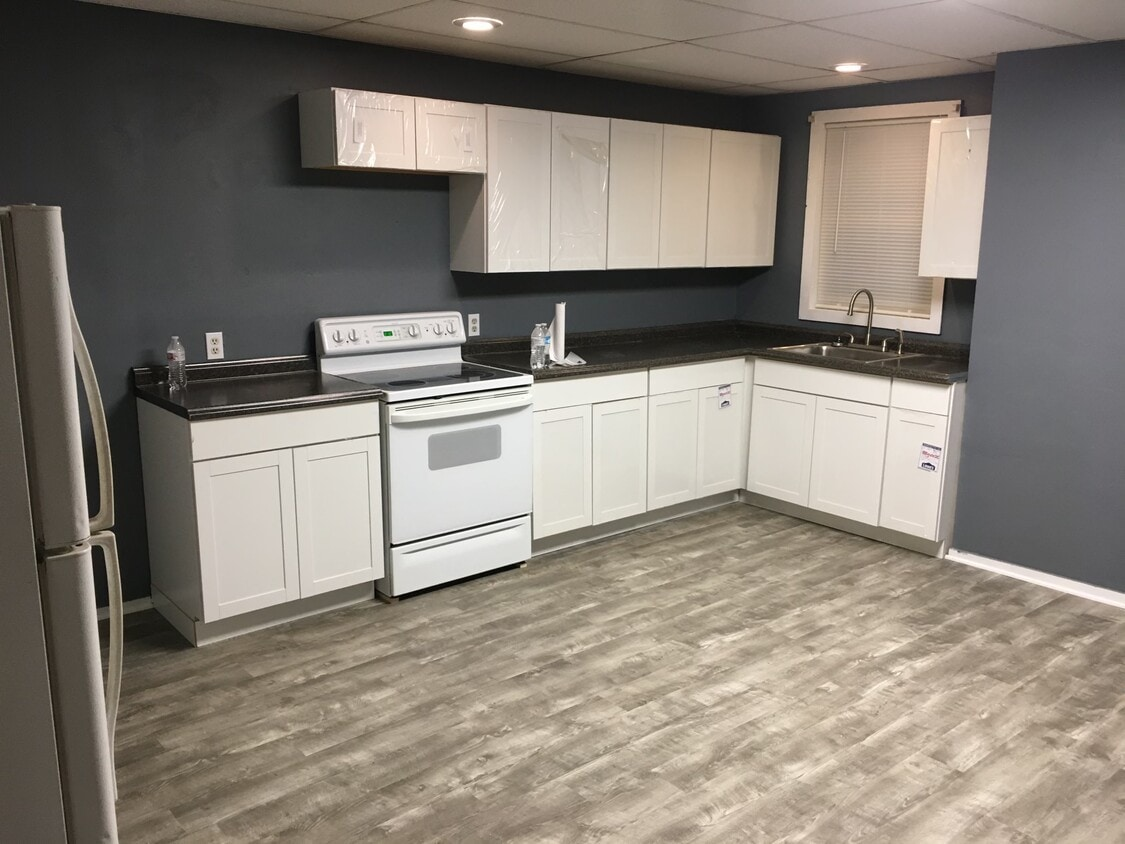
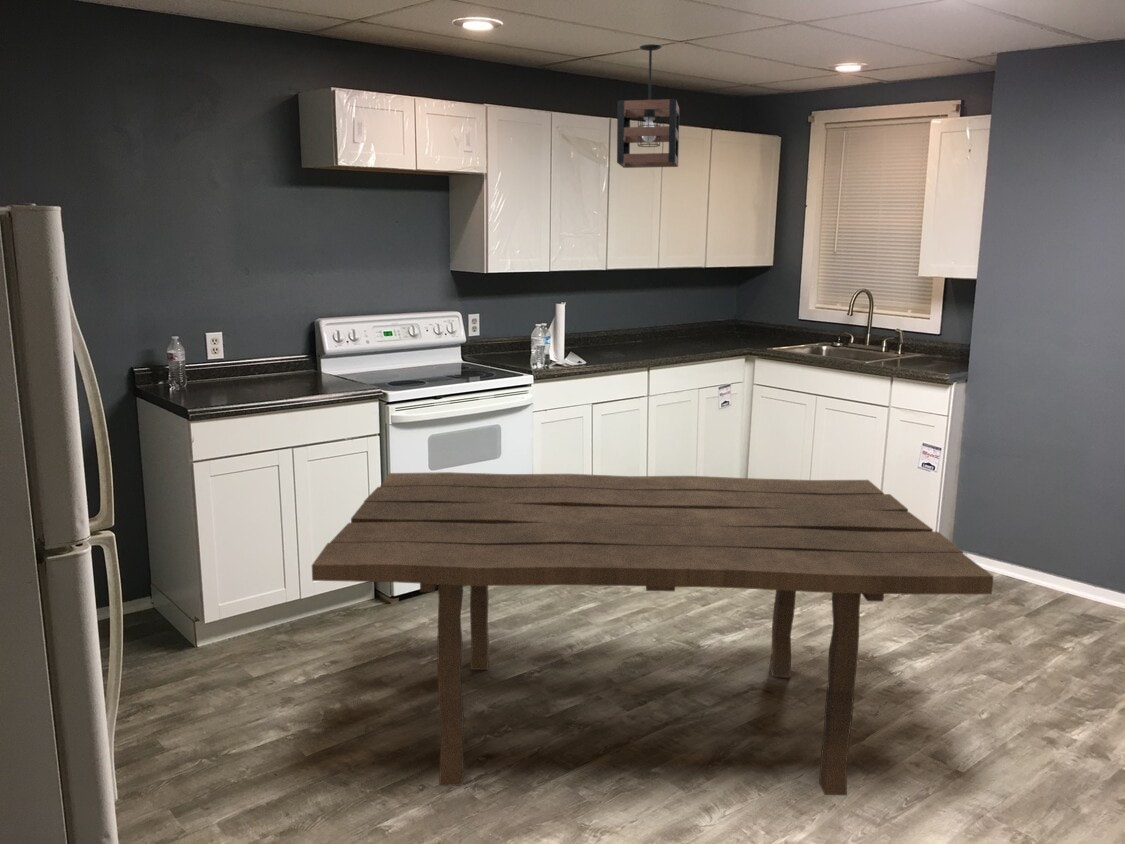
+ pendant light [616,43,680,169]
+ dining table [311,471,995,796]
